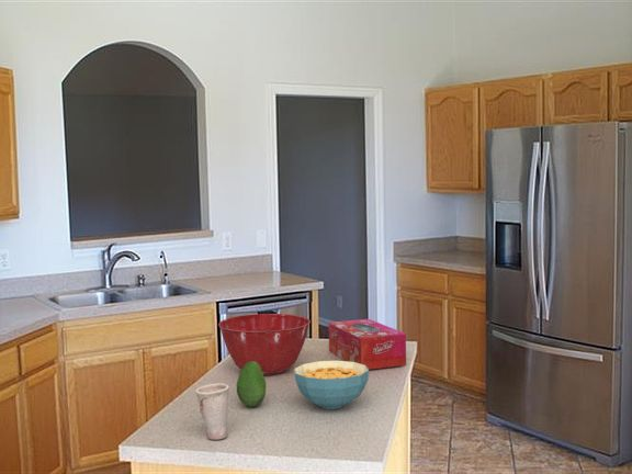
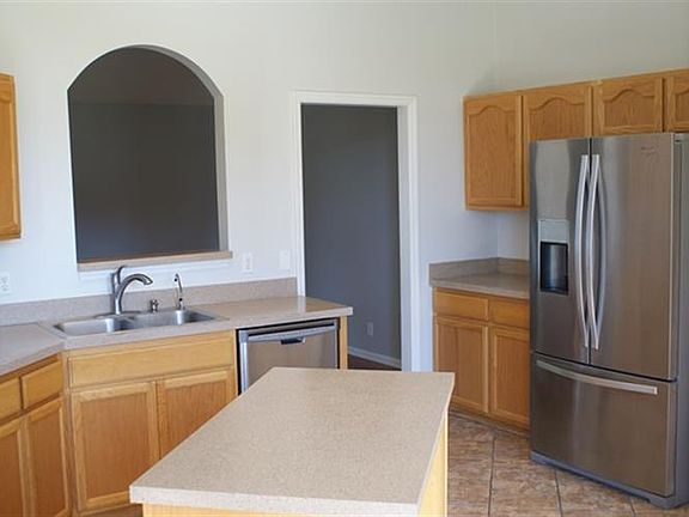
- tissue box [327,318,407,371]
- fruit [236,361,267,408]
- cup [194,382,230,441]
- cereal bowl [293,360,370,410]
- mixing bowl [217,313,311,376]
